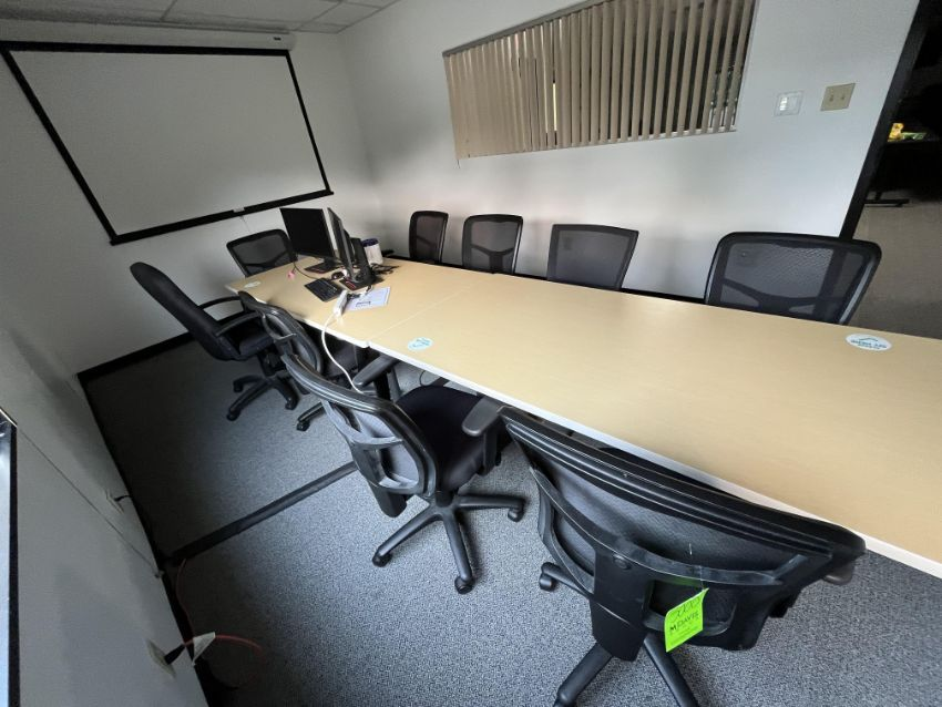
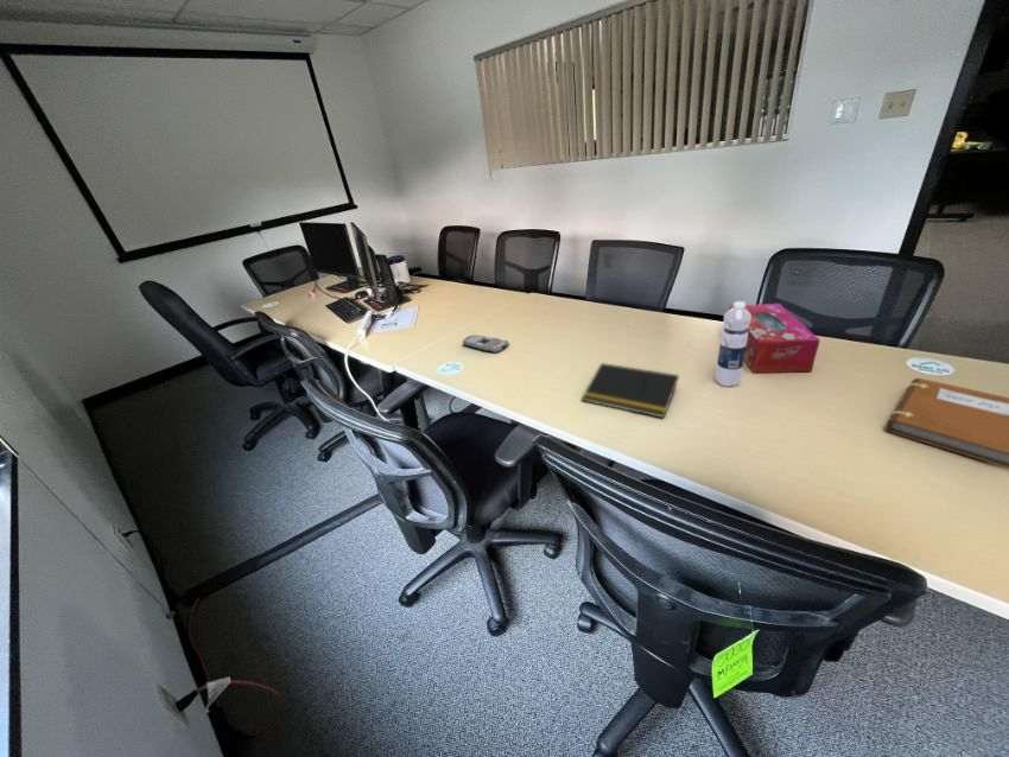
+ water bottle [715,300,751,387]
+ notebook [884,377,1009,470]
+ remote control [462,333,510,355]
+ tissue box [728,303,821,374]
+ notepad [580,362,680,419]
